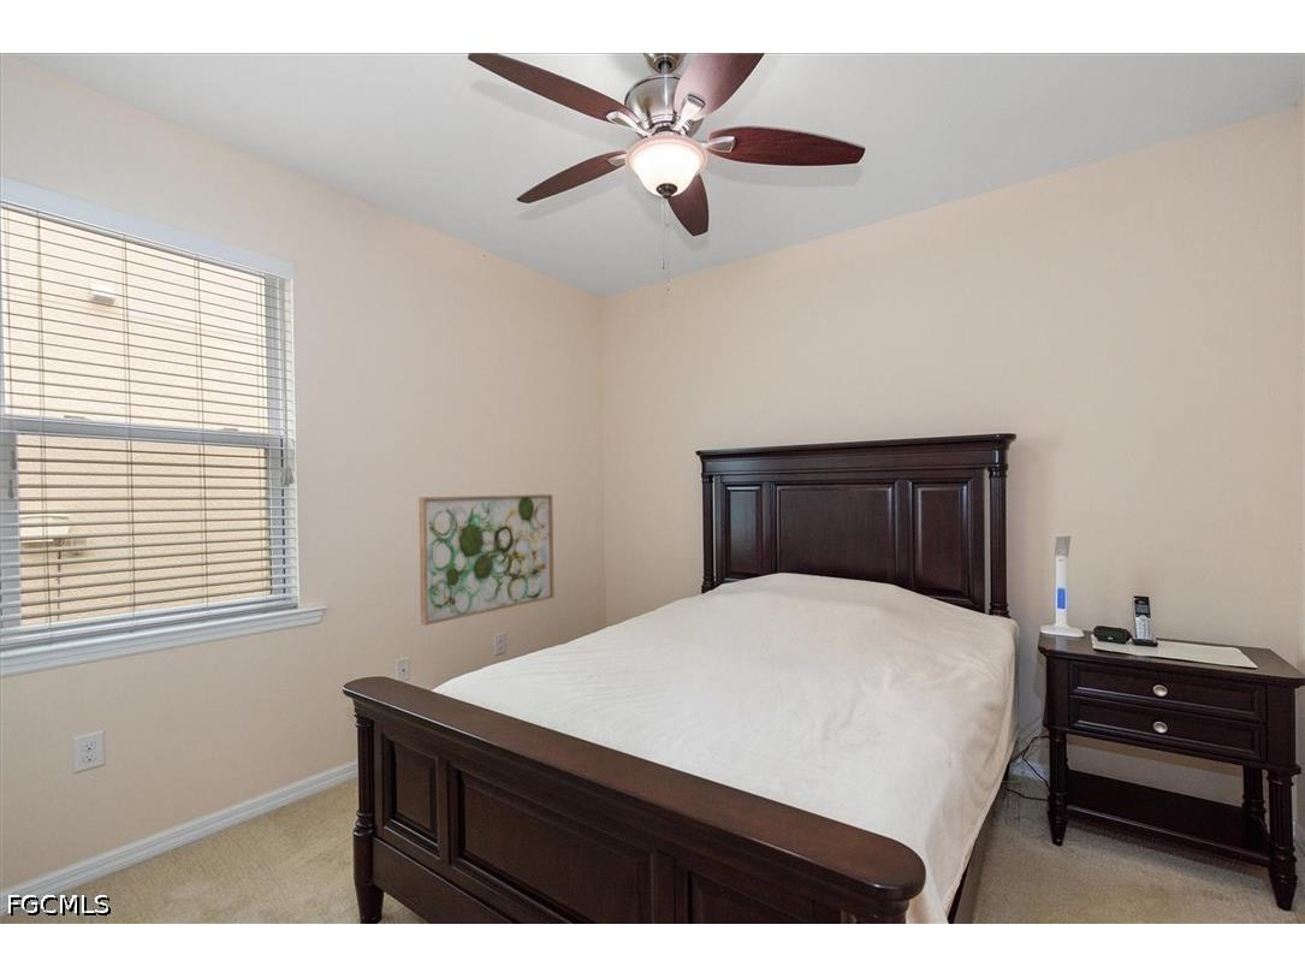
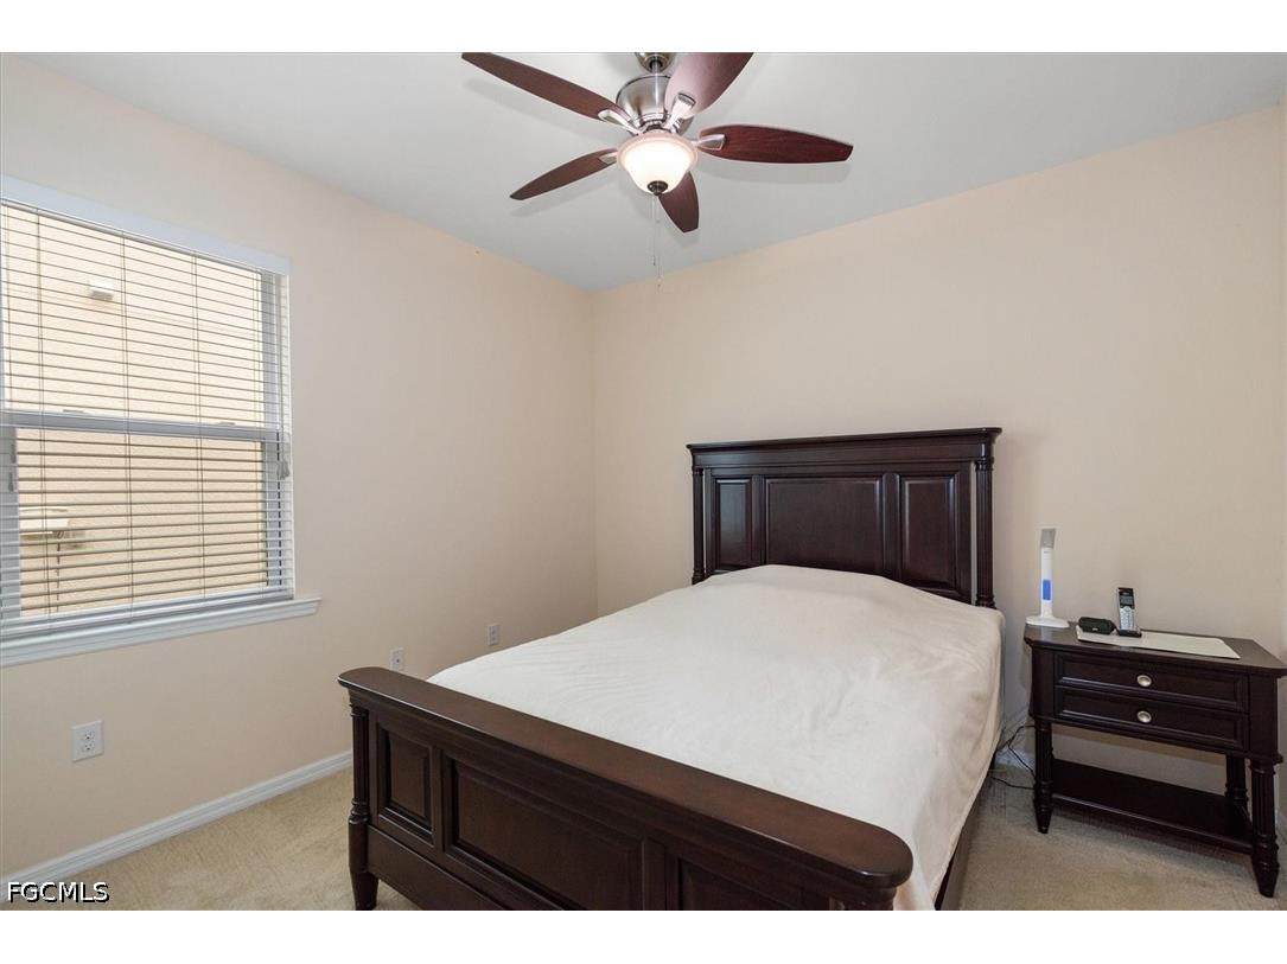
- wall art [417,493,556,627]
